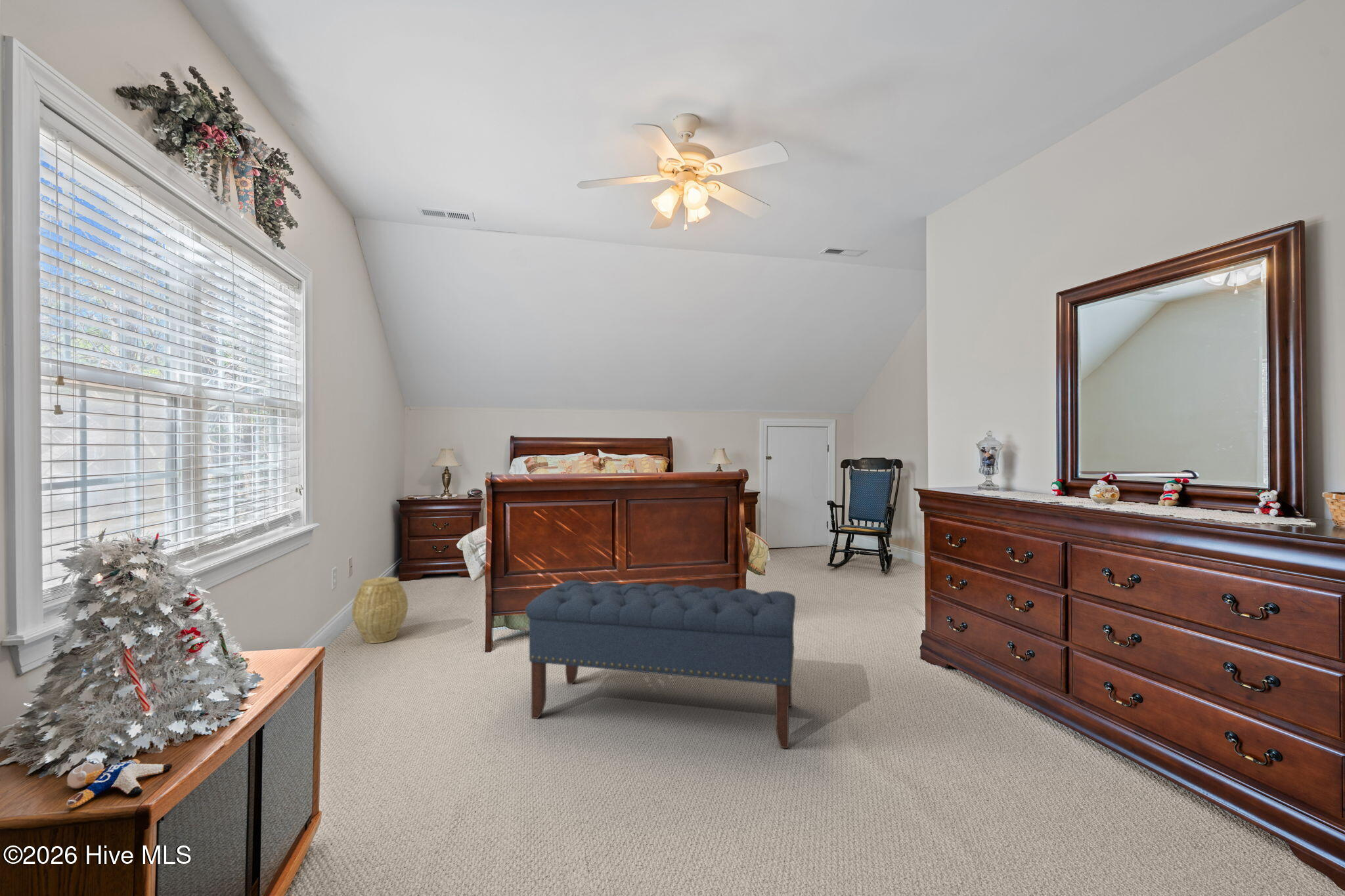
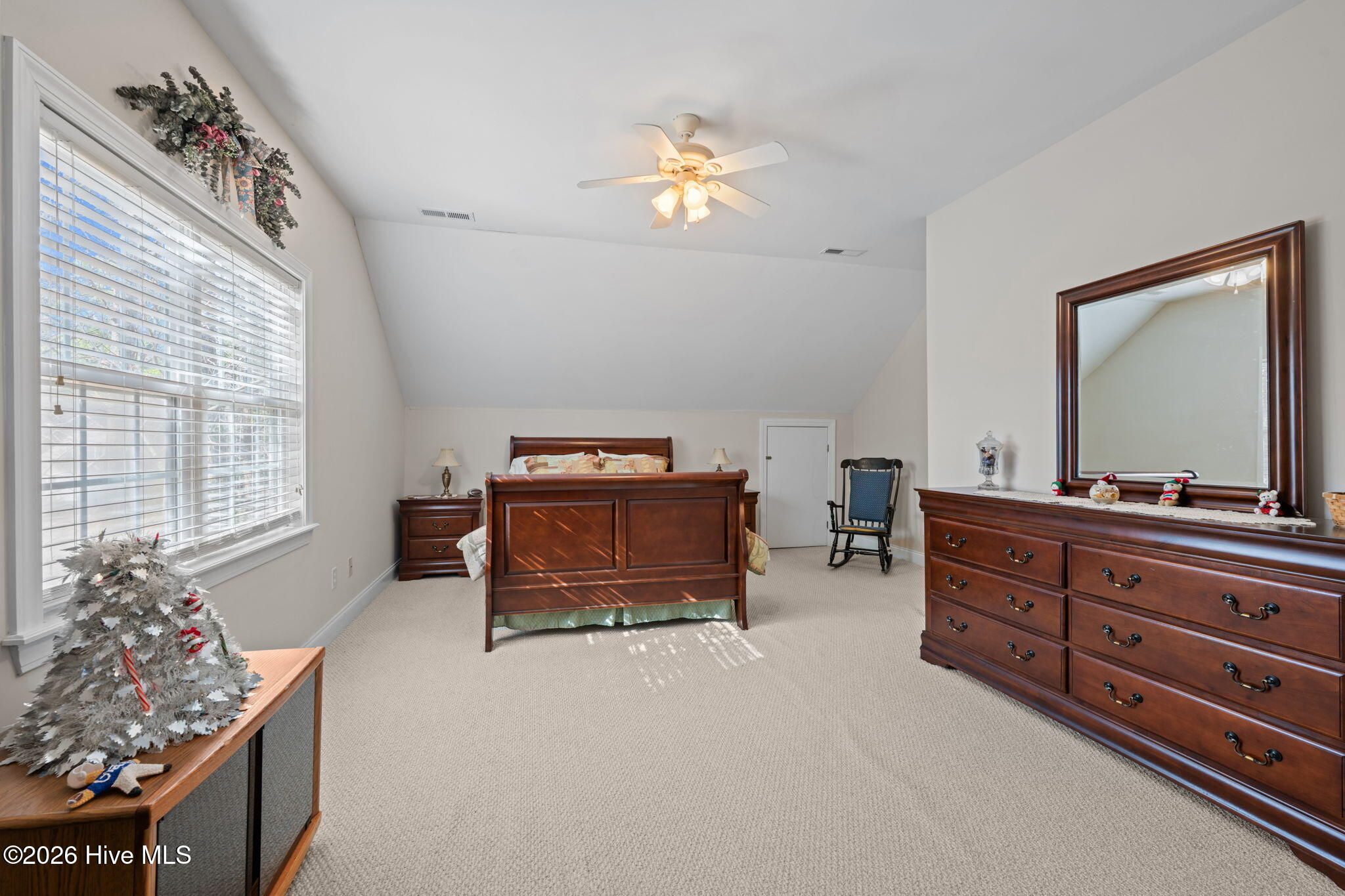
- woven basket [351,576,408,644]
- bench [525,580,796,749]
